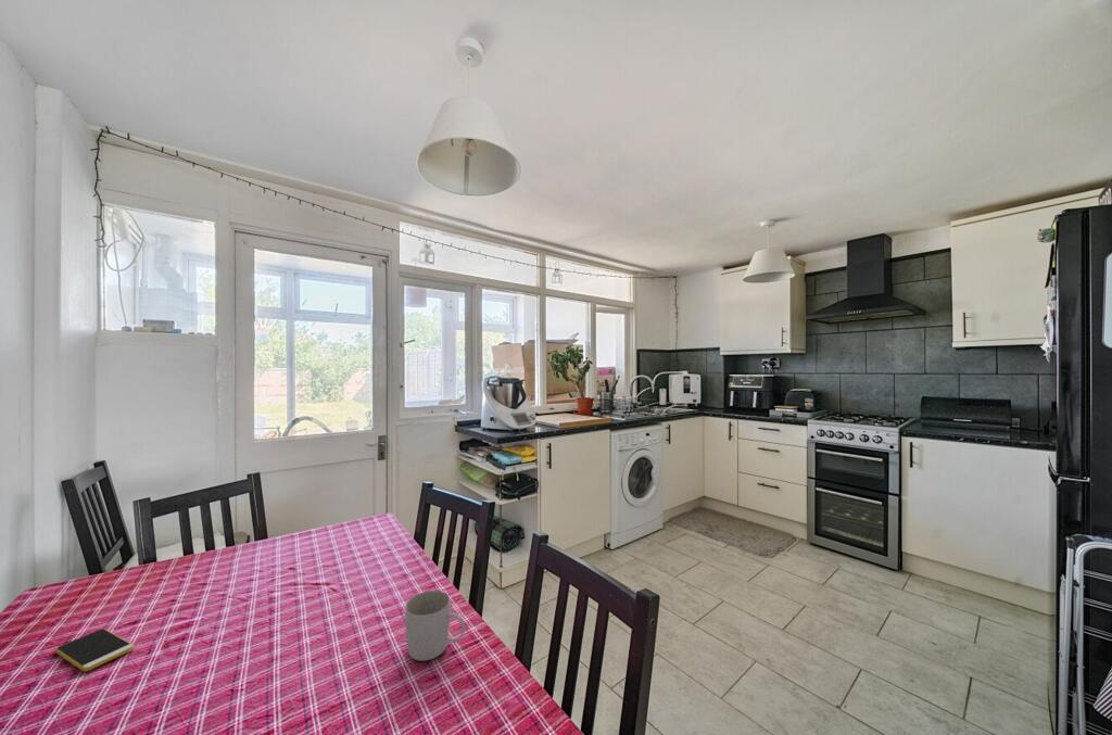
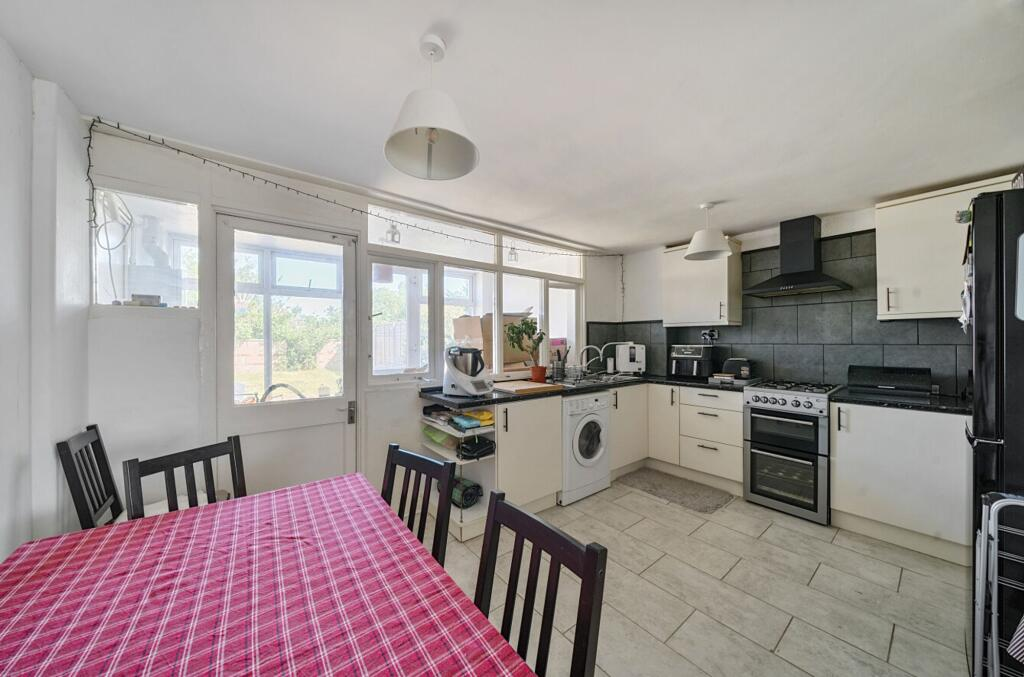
- smartphone [54,628,136,672]
- mug [404,590,466,662]
